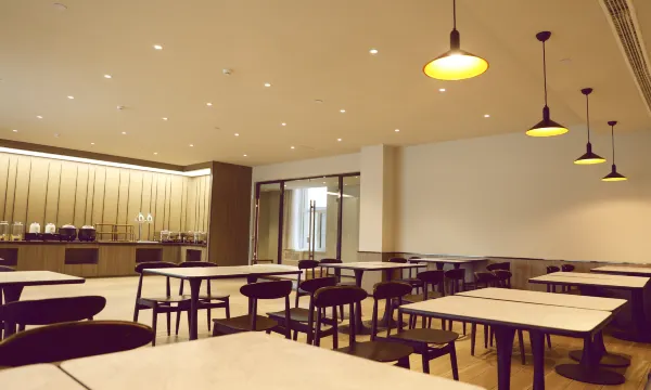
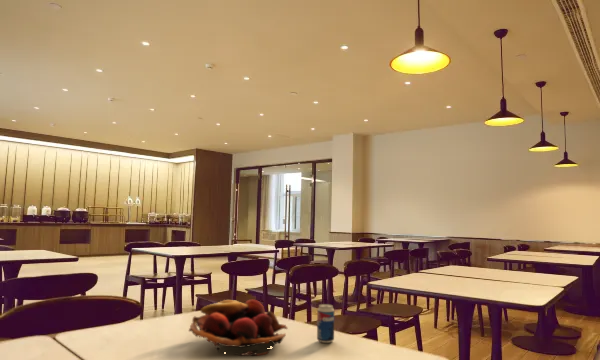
+ fruit basket [188,299,289,357]
+ beverage can [316,303,335,344]
